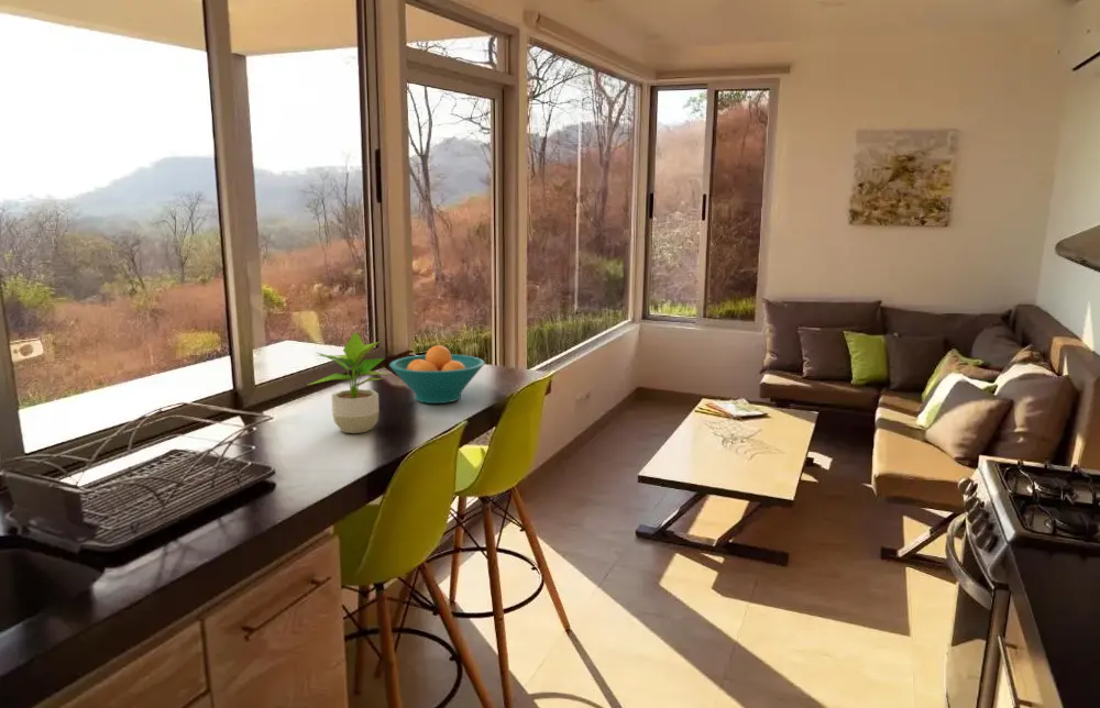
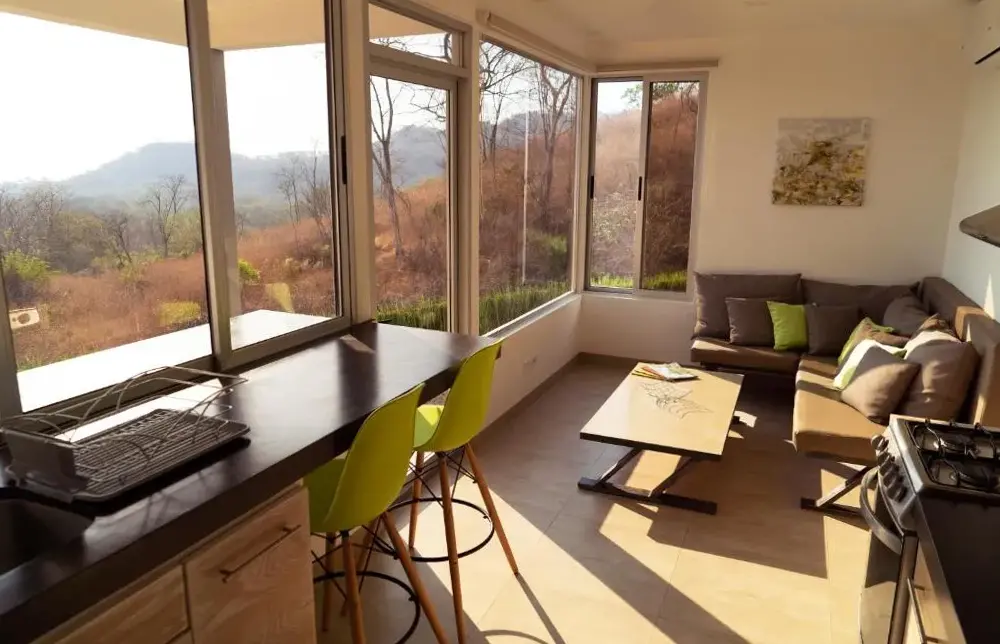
- fruit bowl [388,344,486,405]
- potted plant [308,330,388,434]
